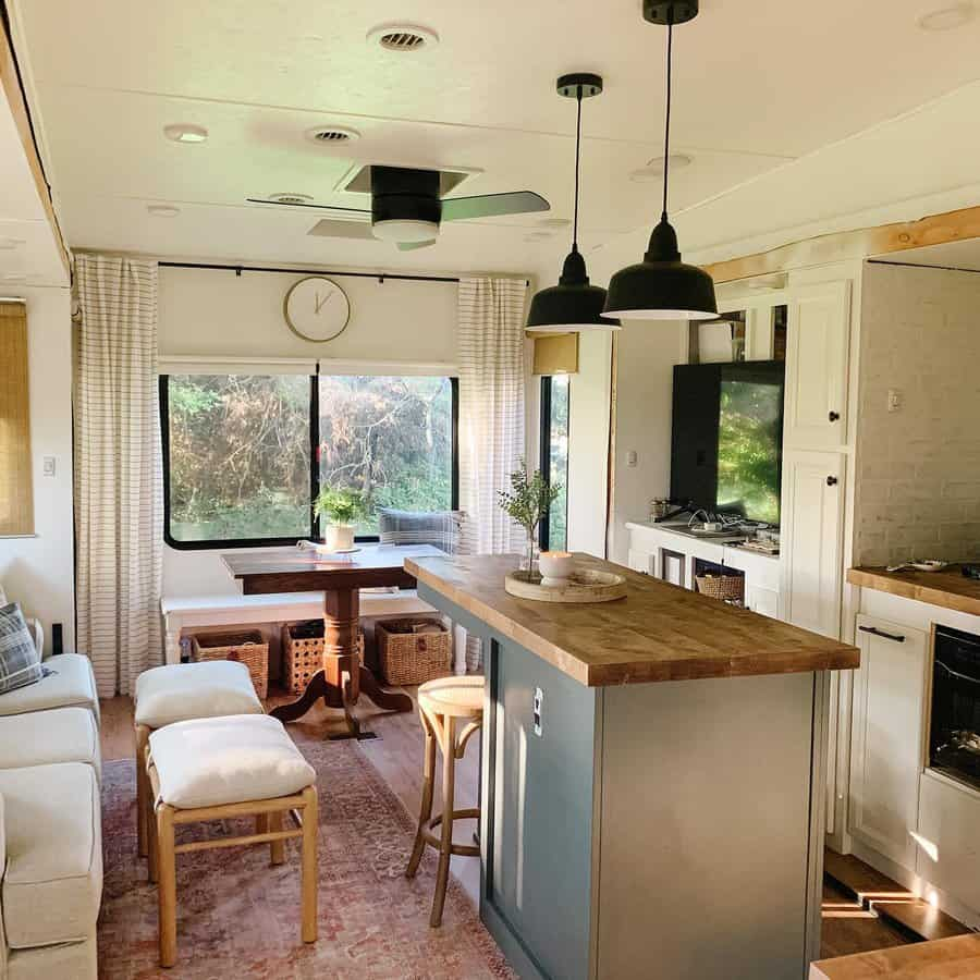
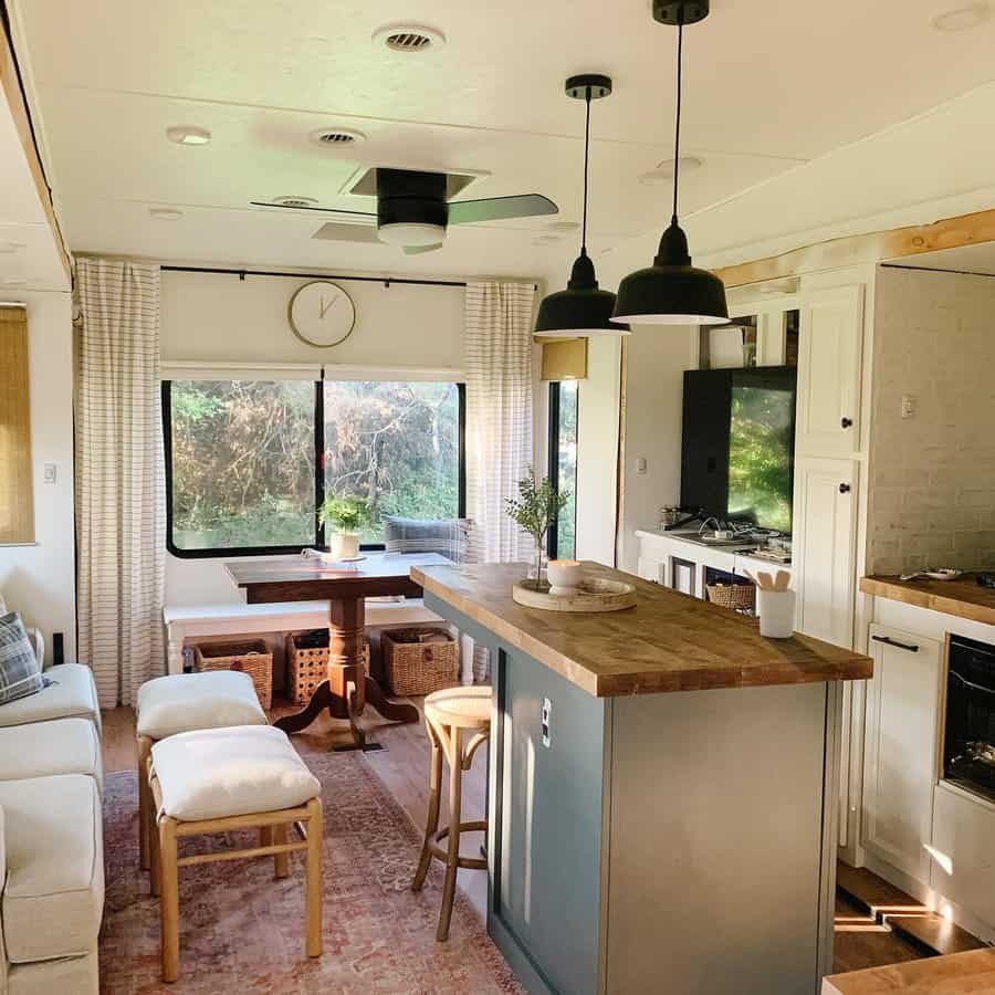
+ utensil holder [742,568,798,639]
